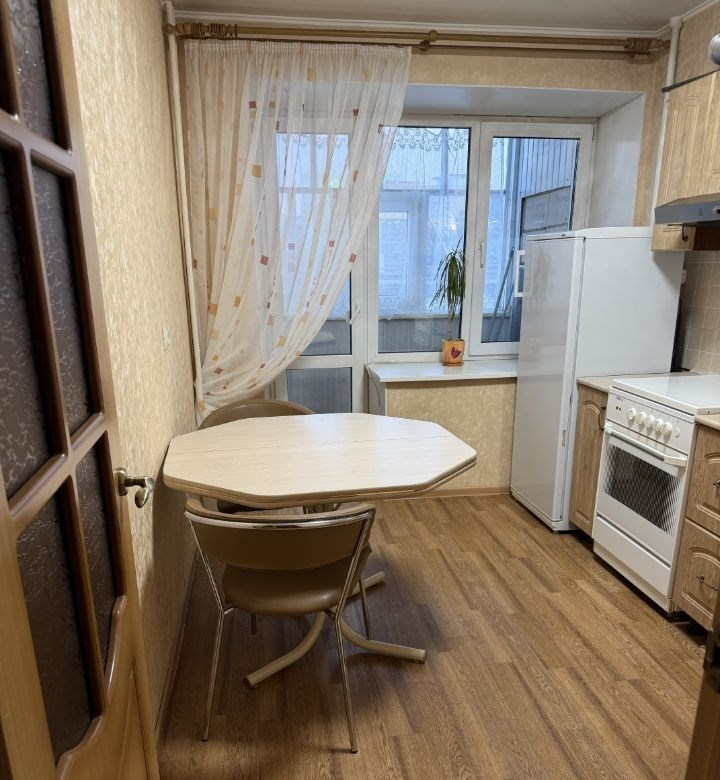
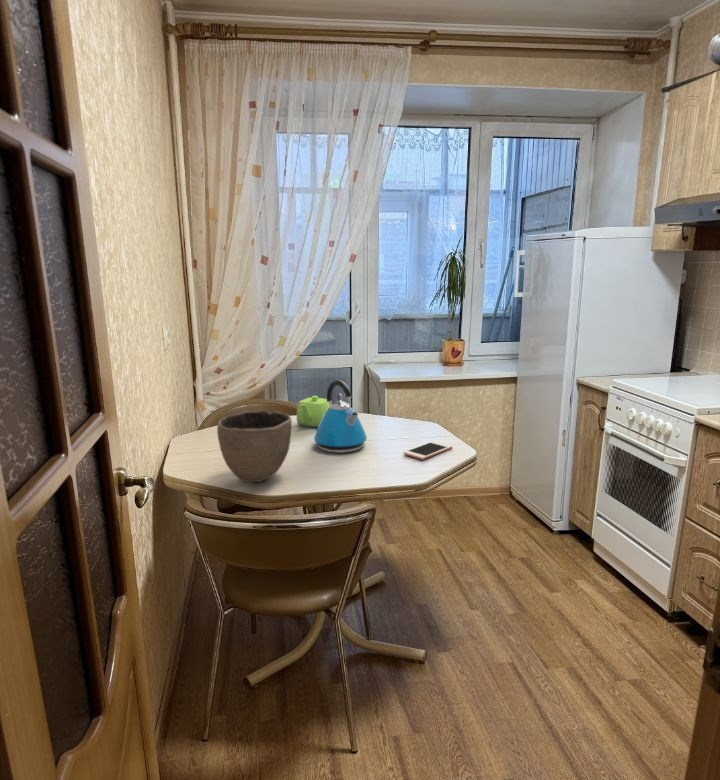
+ teapot [296,395,333,428]
+ kettle [313,379,368,454]
+ bowl [216,410,293,483]
+ cell phone [403,440,453,461]
